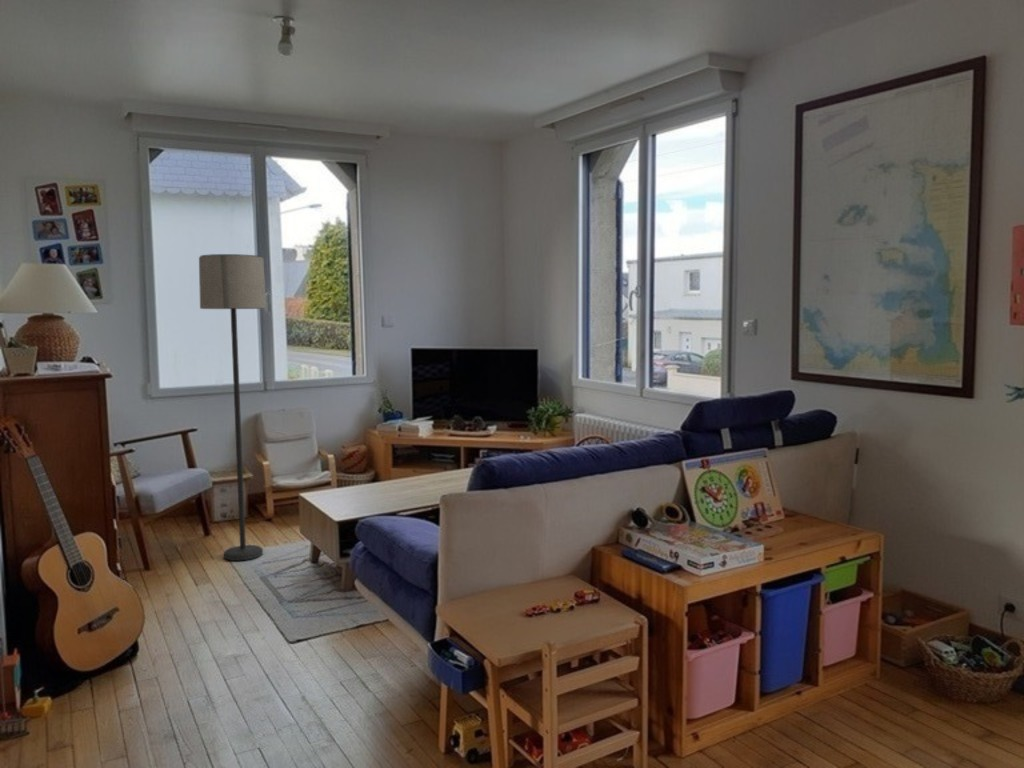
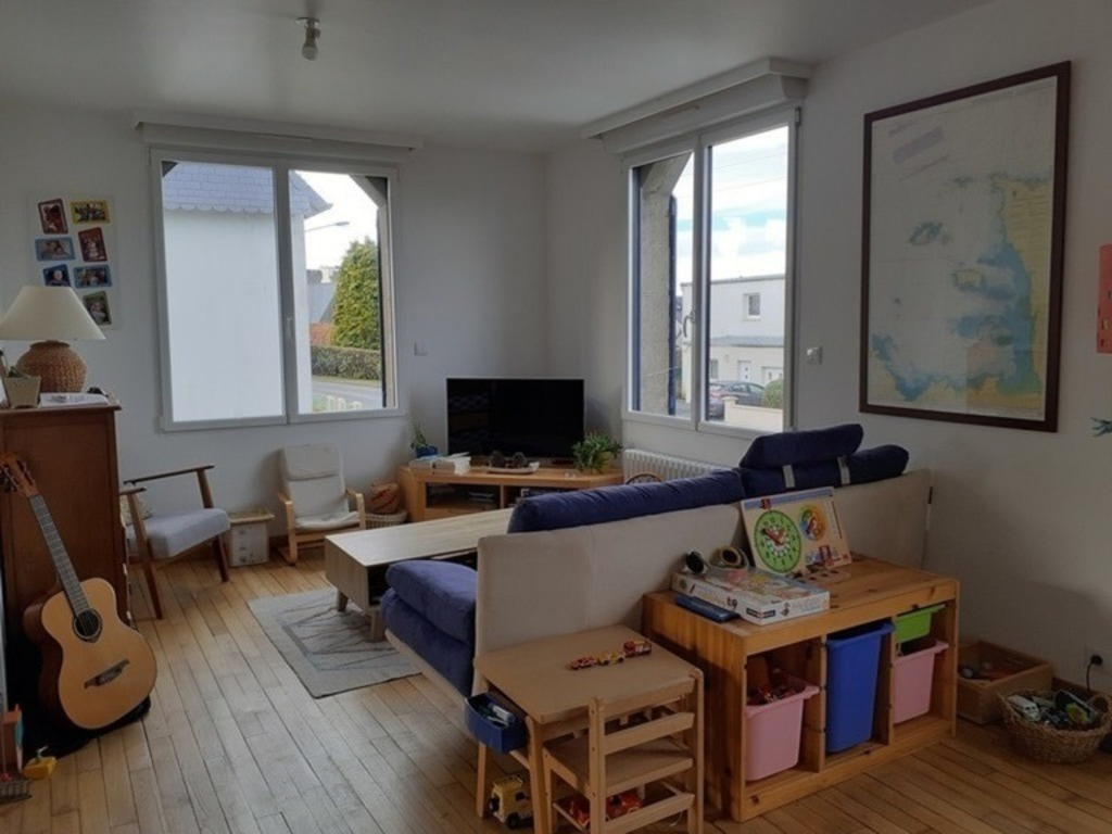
- lamp [198,253,267,562]
